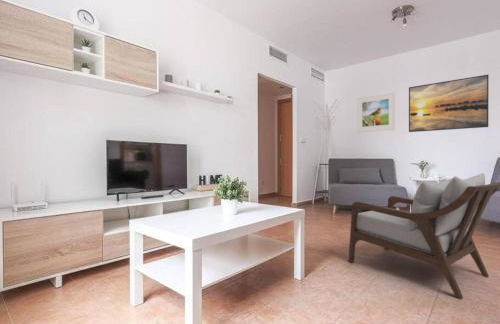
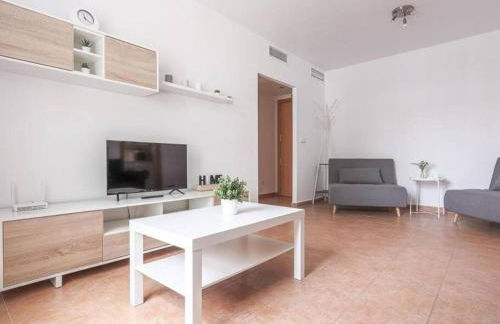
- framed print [408,74,490,133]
- armchair [347,172,500,300]
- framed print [356,91,396,133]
